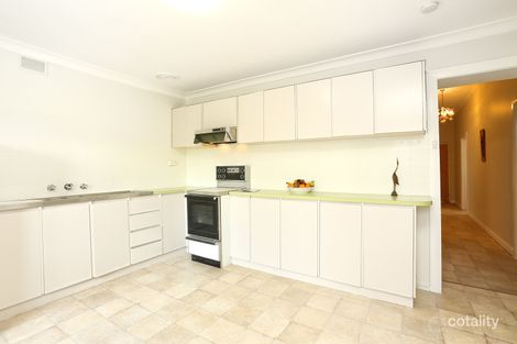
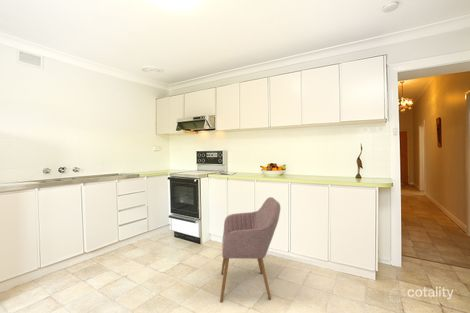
+ chair [219,196,281,303]
